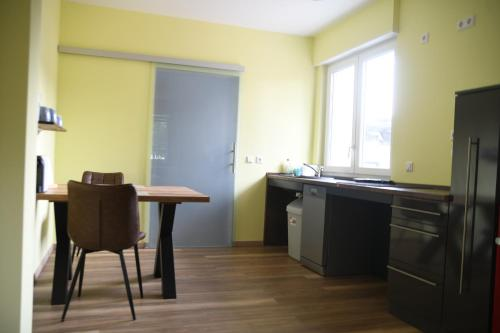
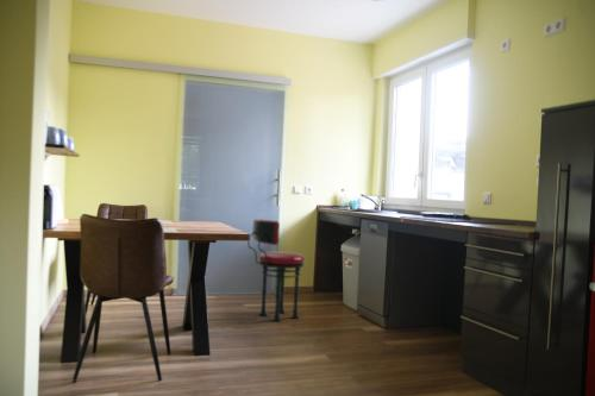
+ stool [246,218,306,322]
